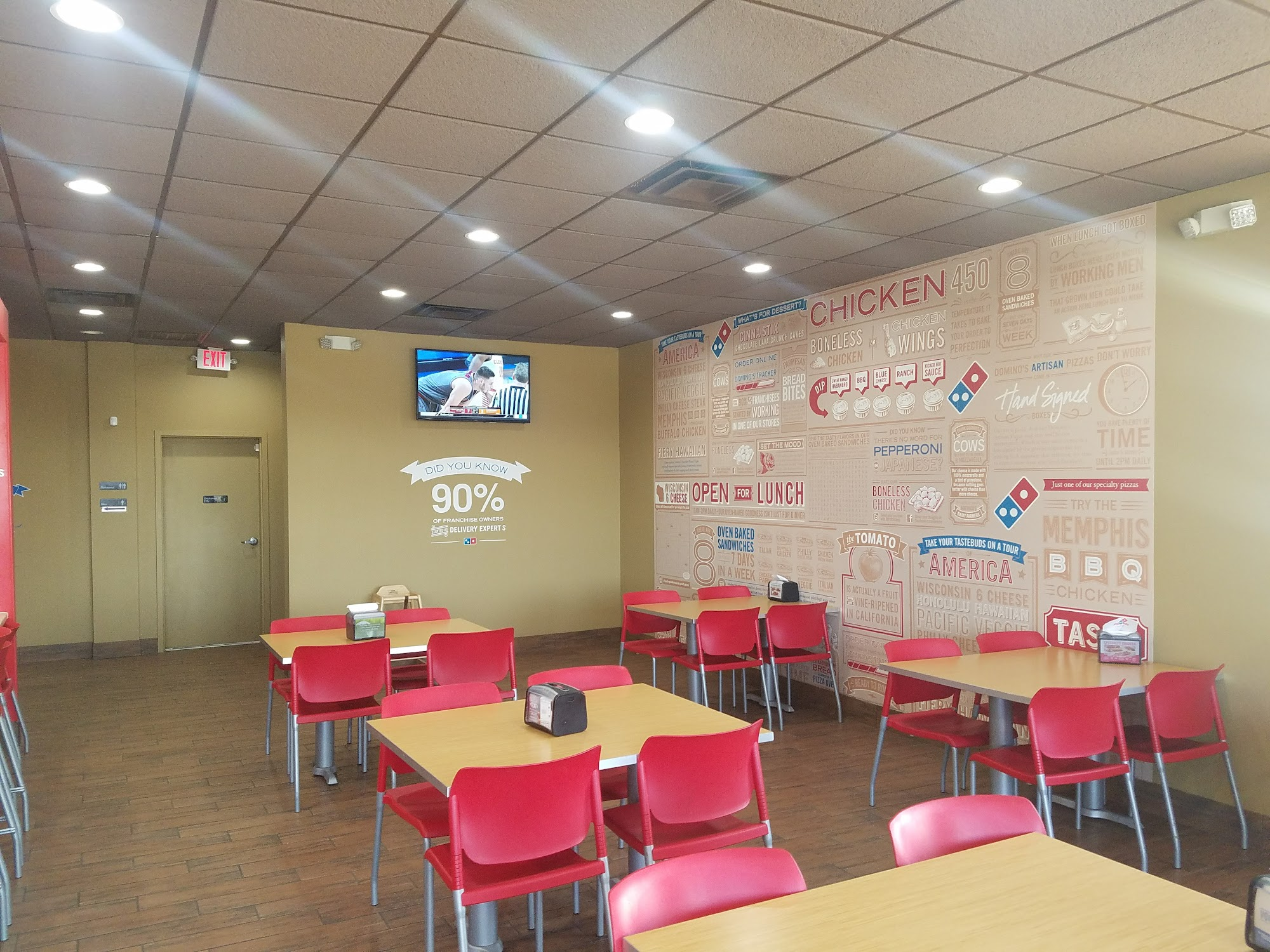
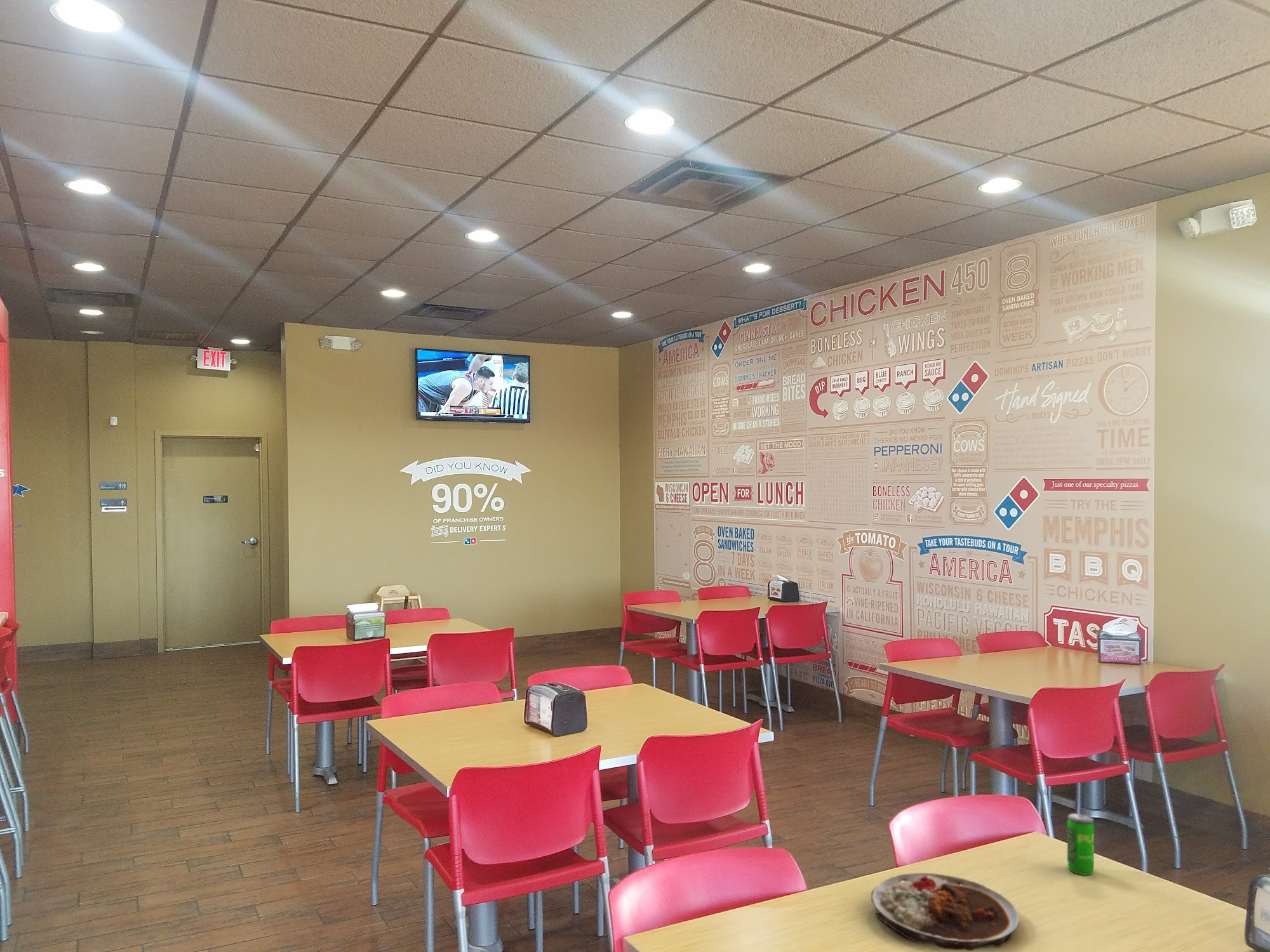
+ plate [871,872,1020,951]
+ beverage can [1067,813,1095,876]
